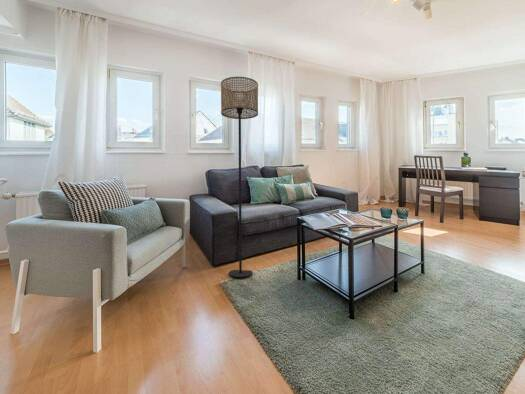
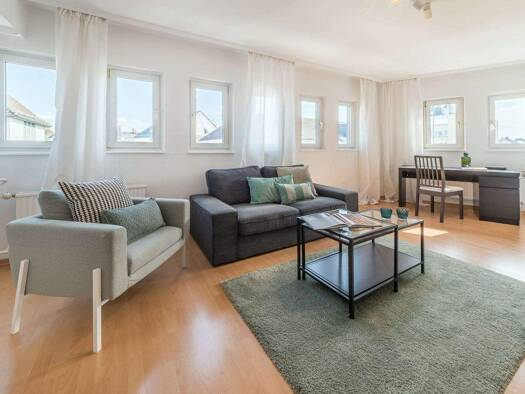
- floor lamp [220,76,259,278]
